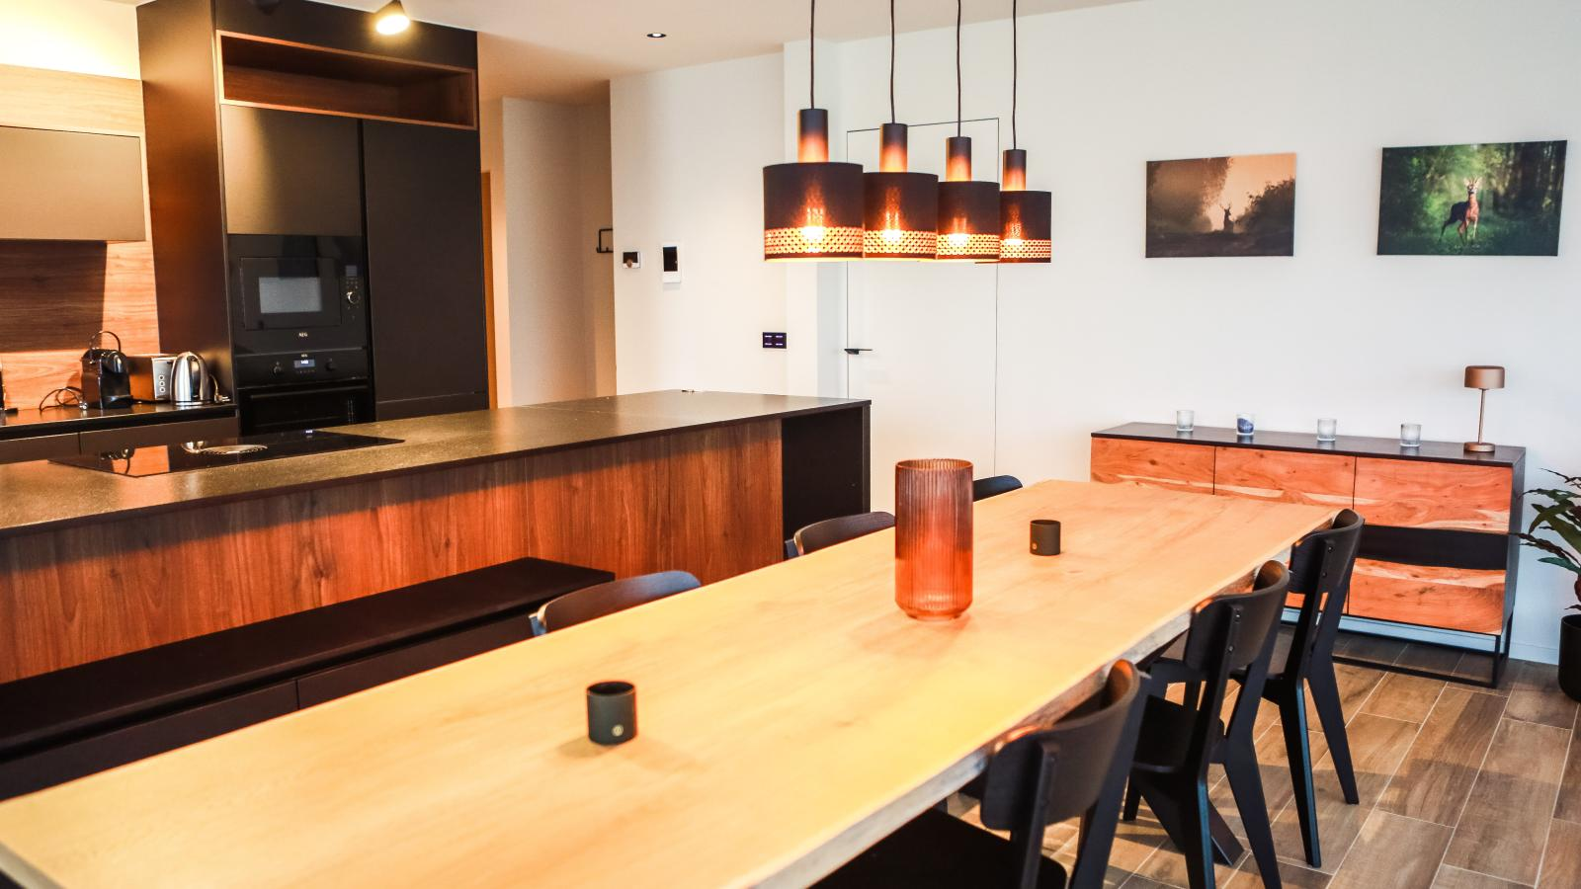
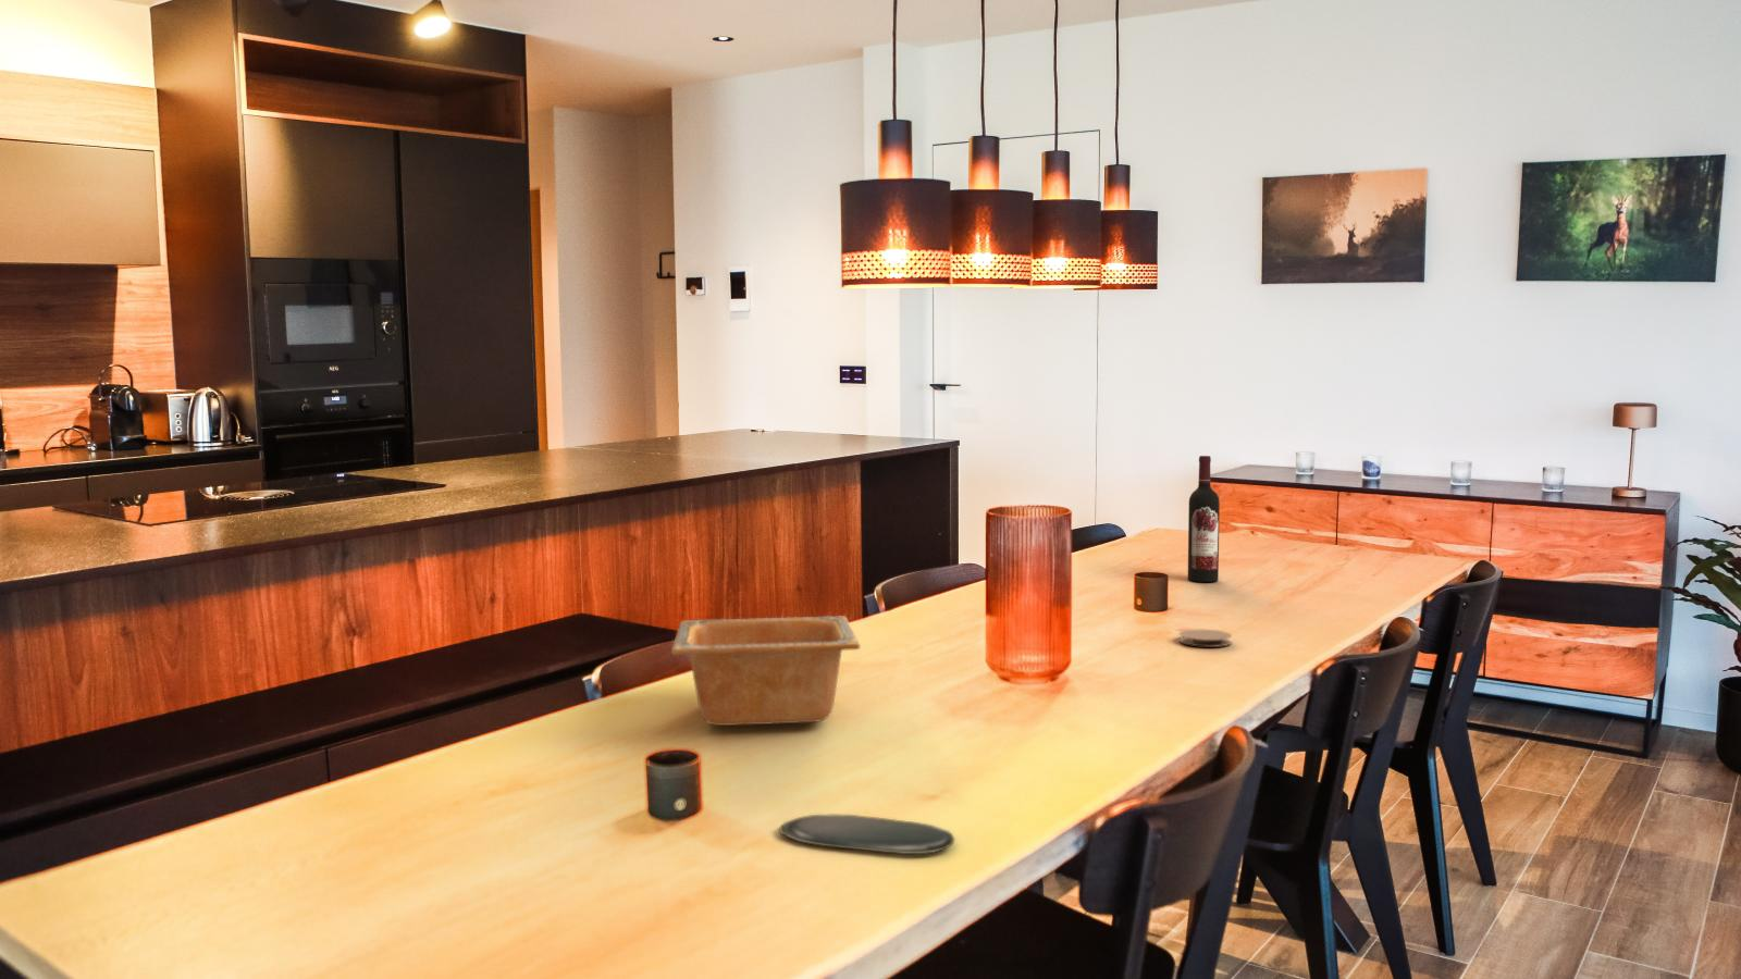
+ oval tray [778,814,955,855]
+ coaster [1179,629,1233,648]
+ serving bowl [671,614,861,727]
+ wine bottle [1187,454,1221,583]
